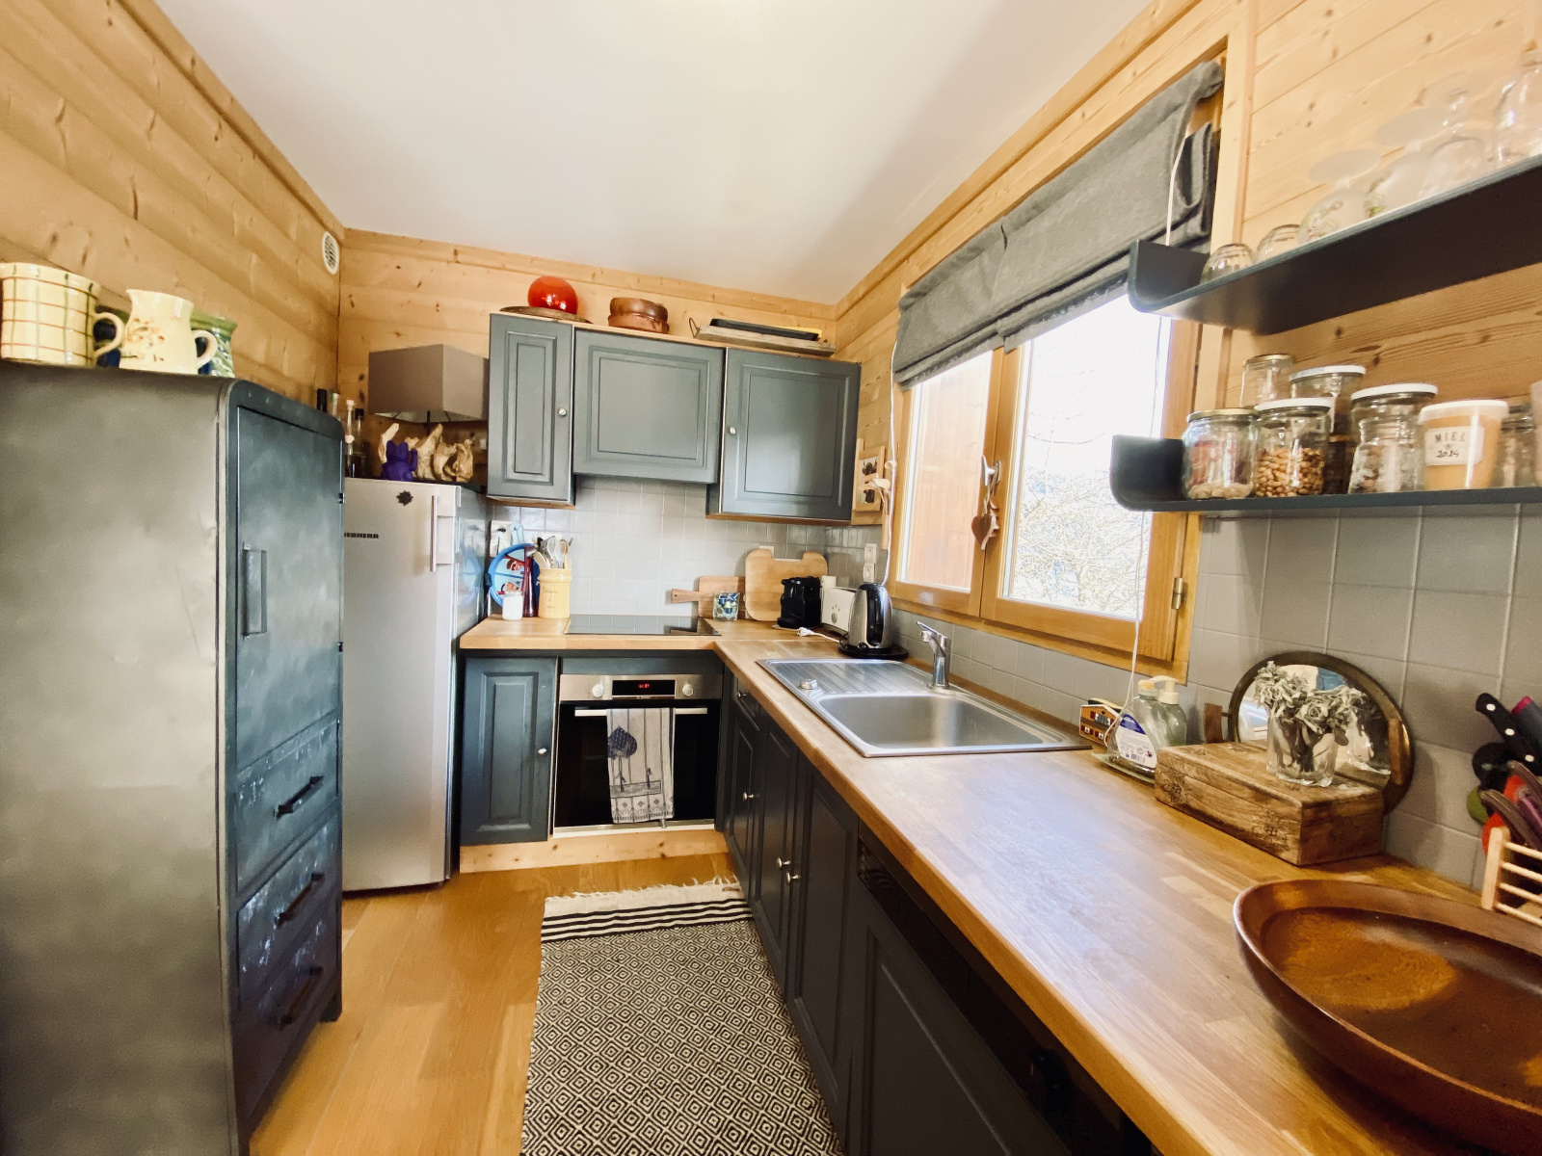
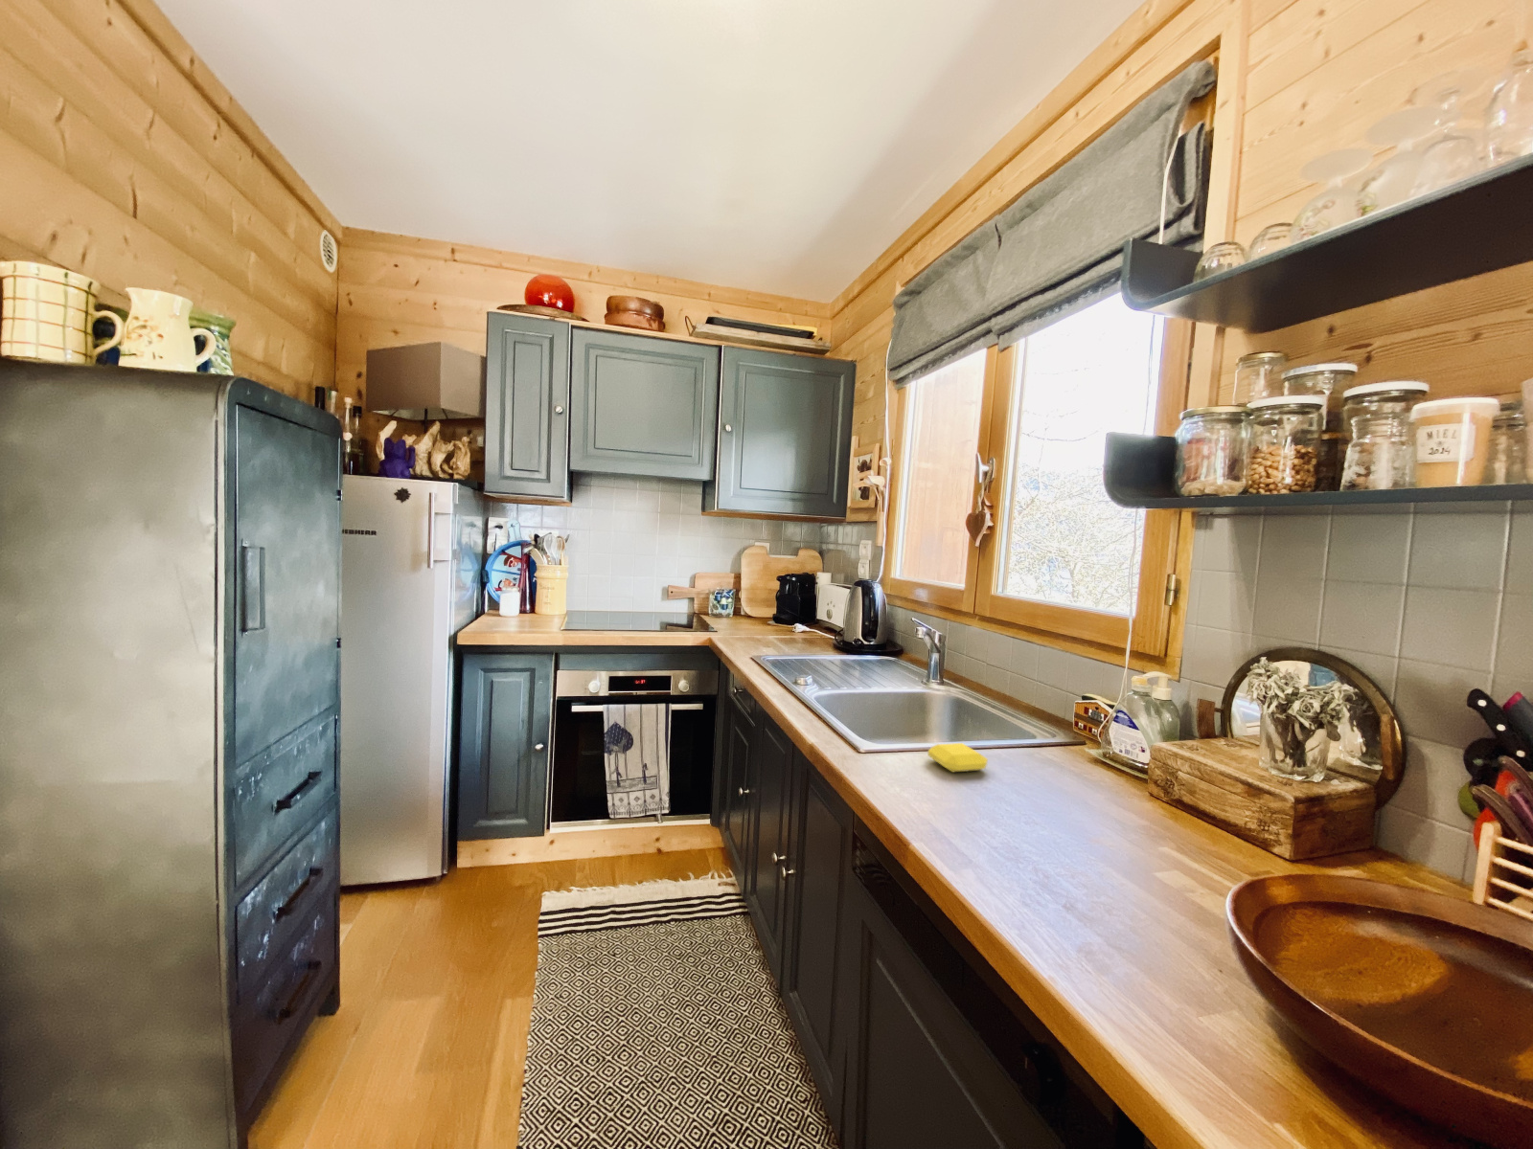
+ soap bar [927,742,989,774]
